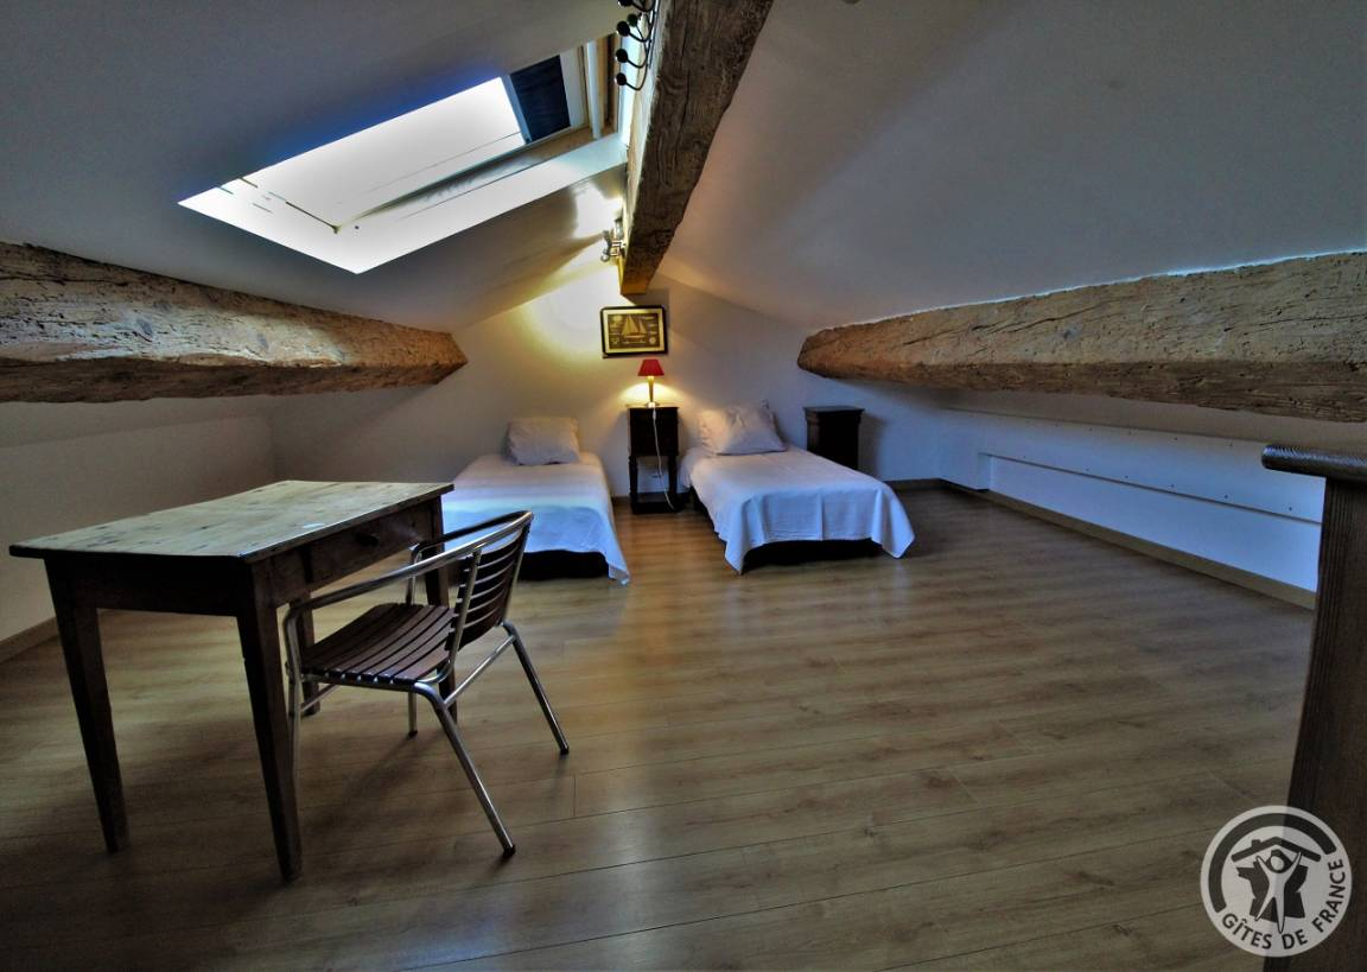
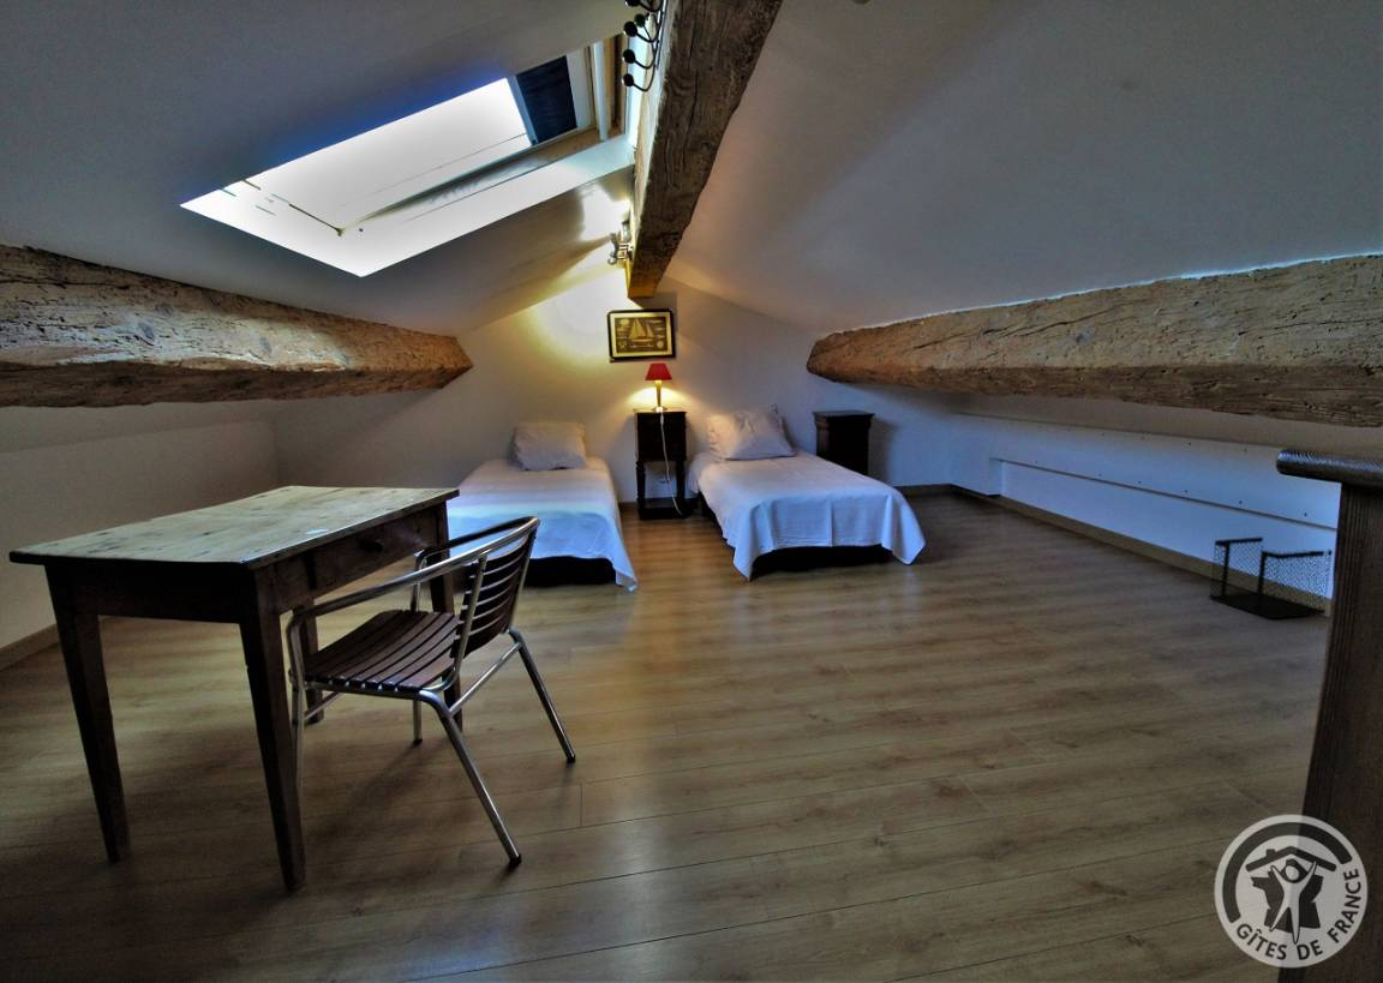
+ wastebasket [1208,535,1334,621]
